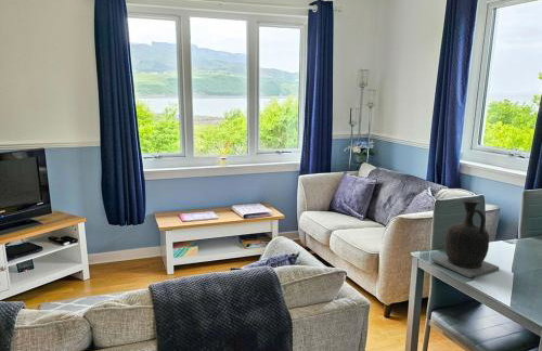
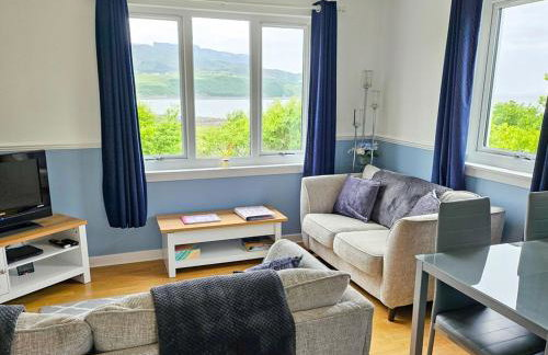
- vase [430,198,500,278]
